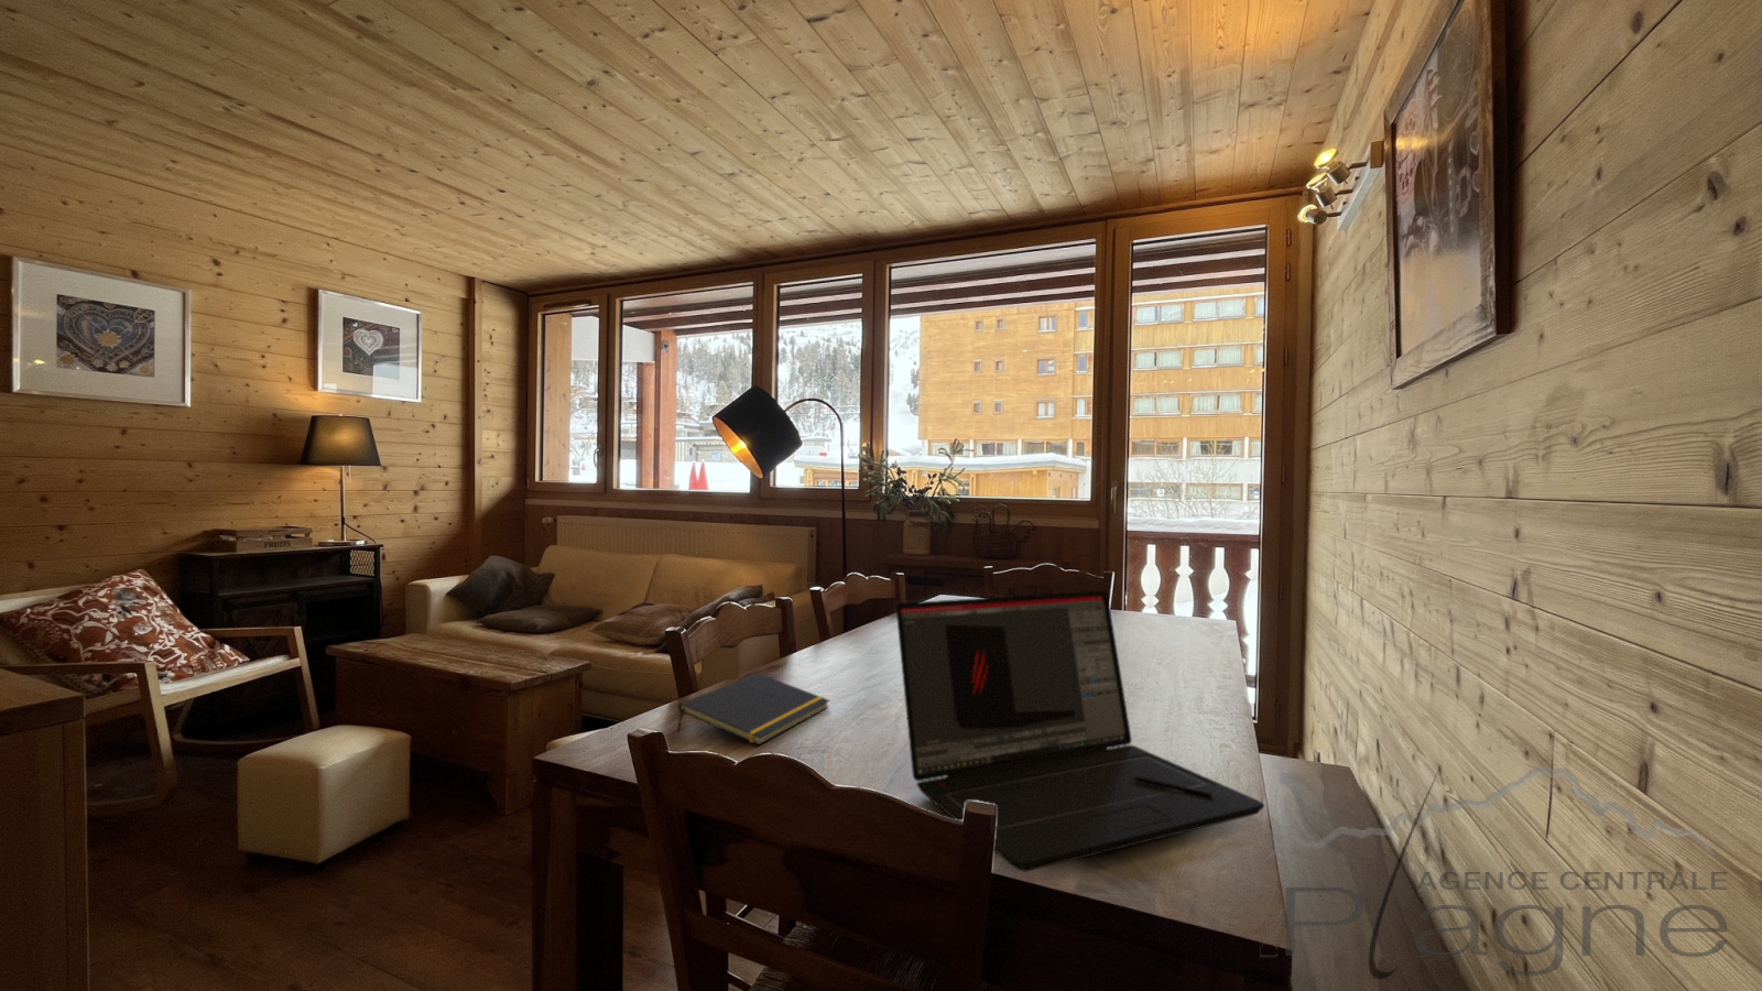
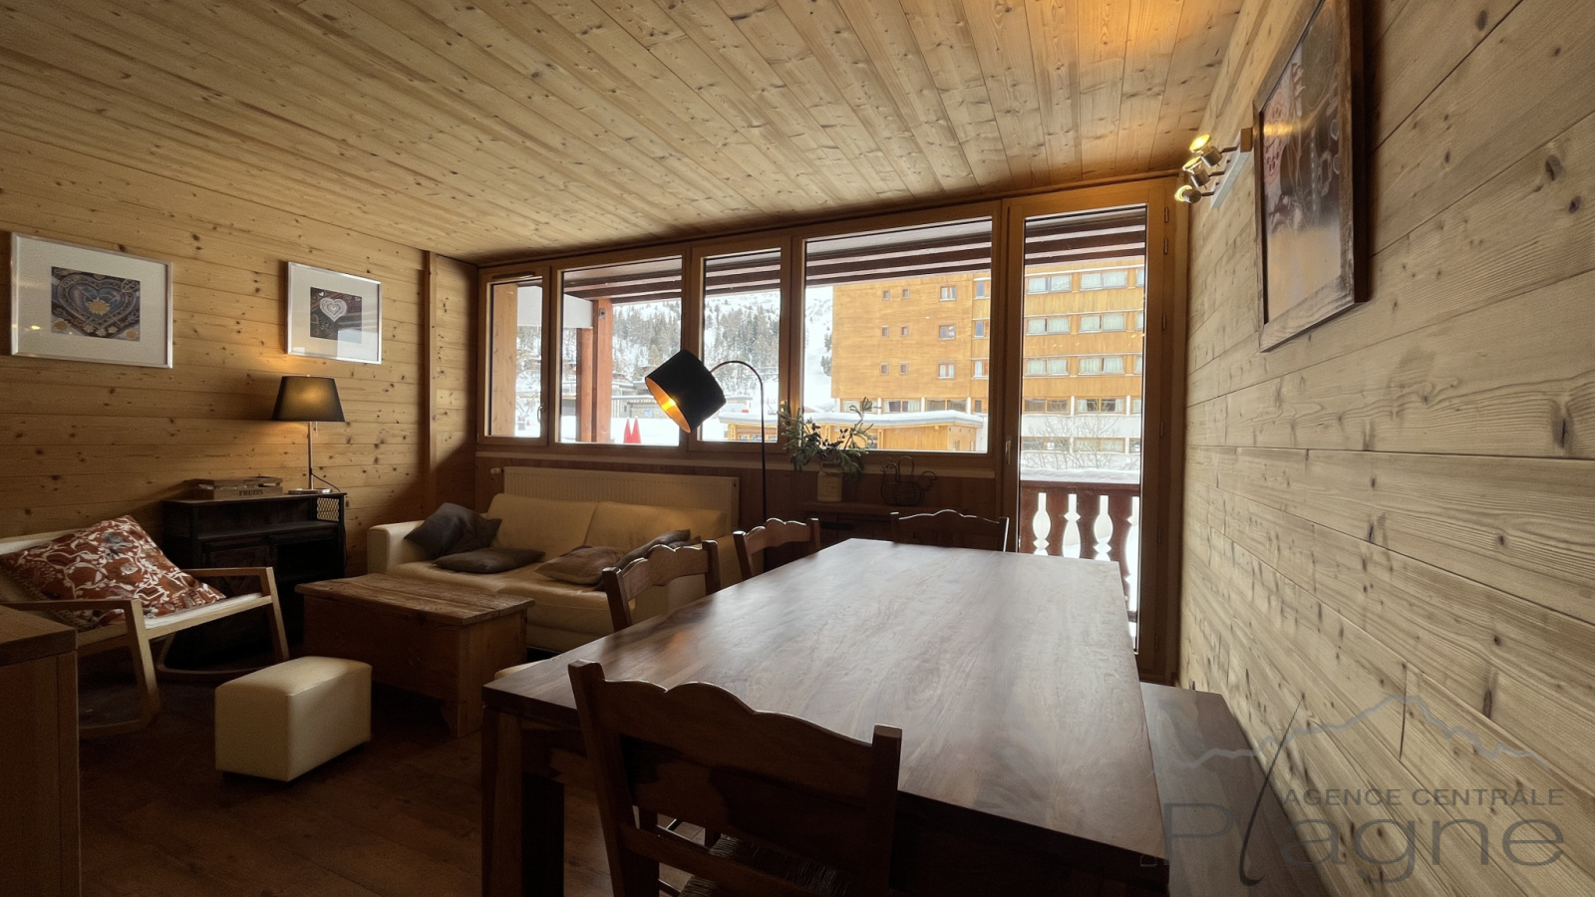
- laptop [896,589,1266,874]
- notepad [676,672,830,747]
